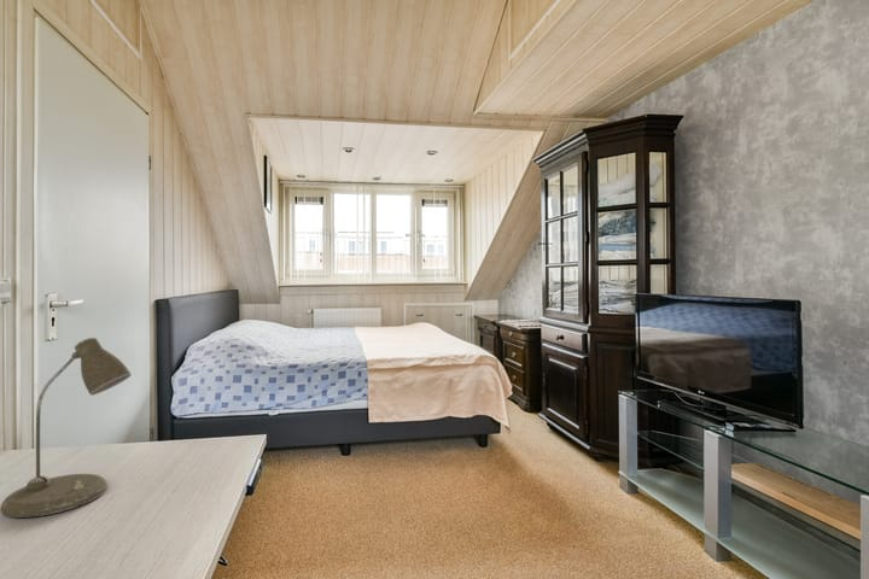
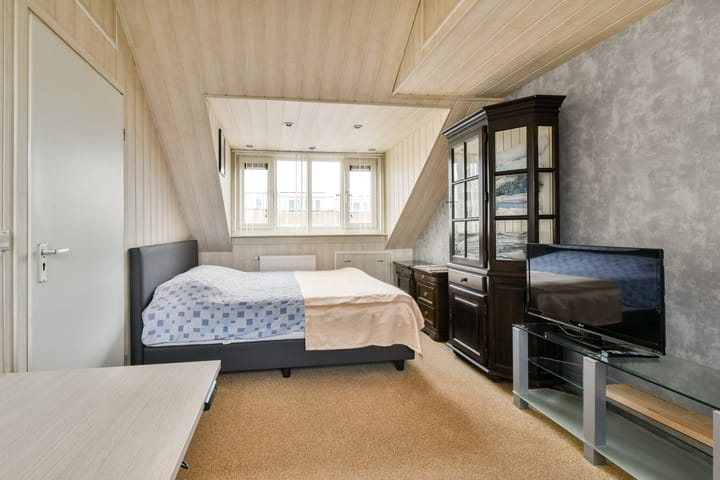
- desk lamp [0,337,133,519]
